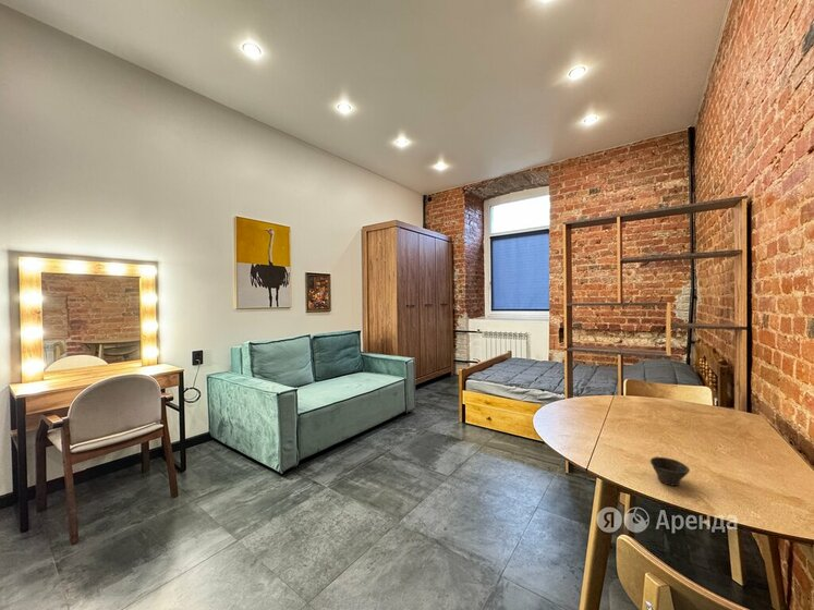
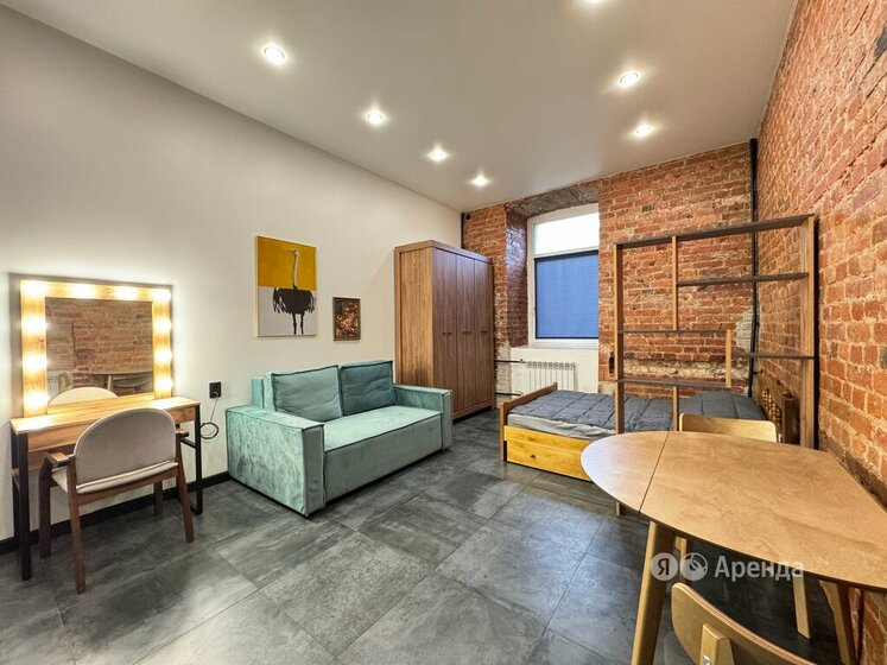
- cup [649,456,691,487]
